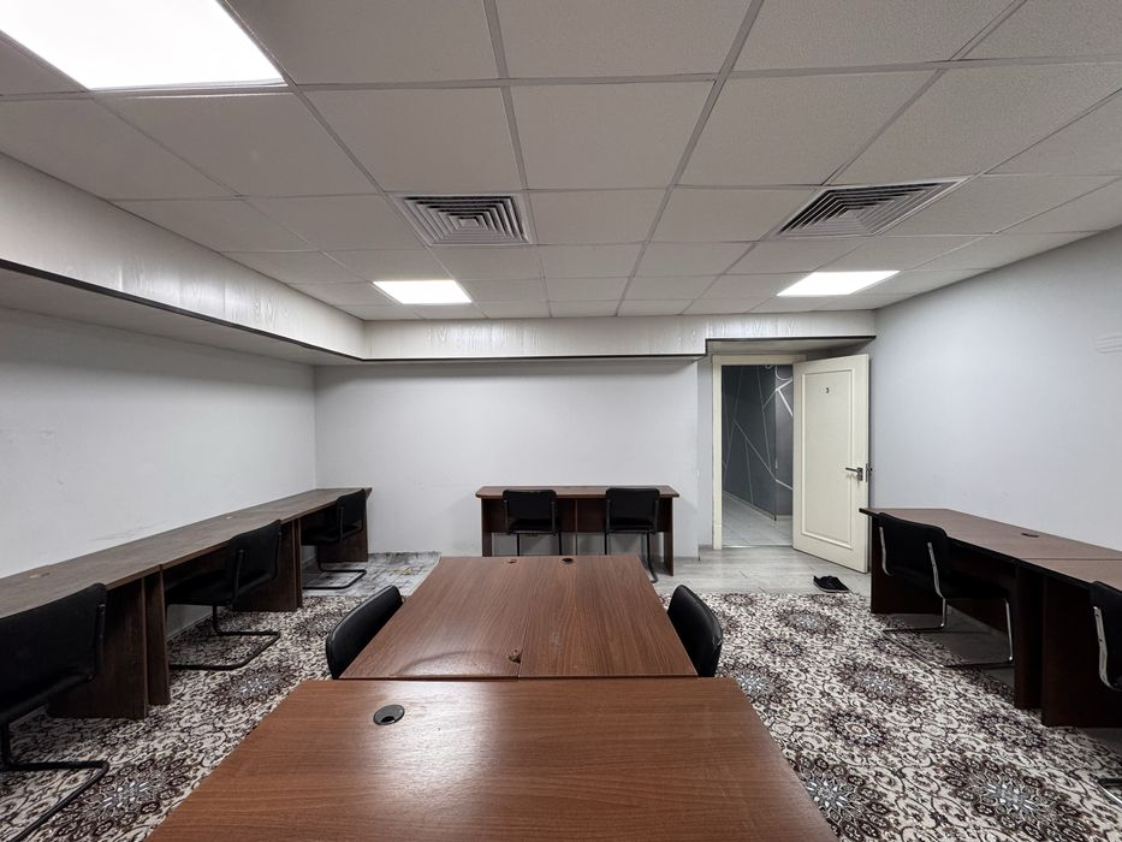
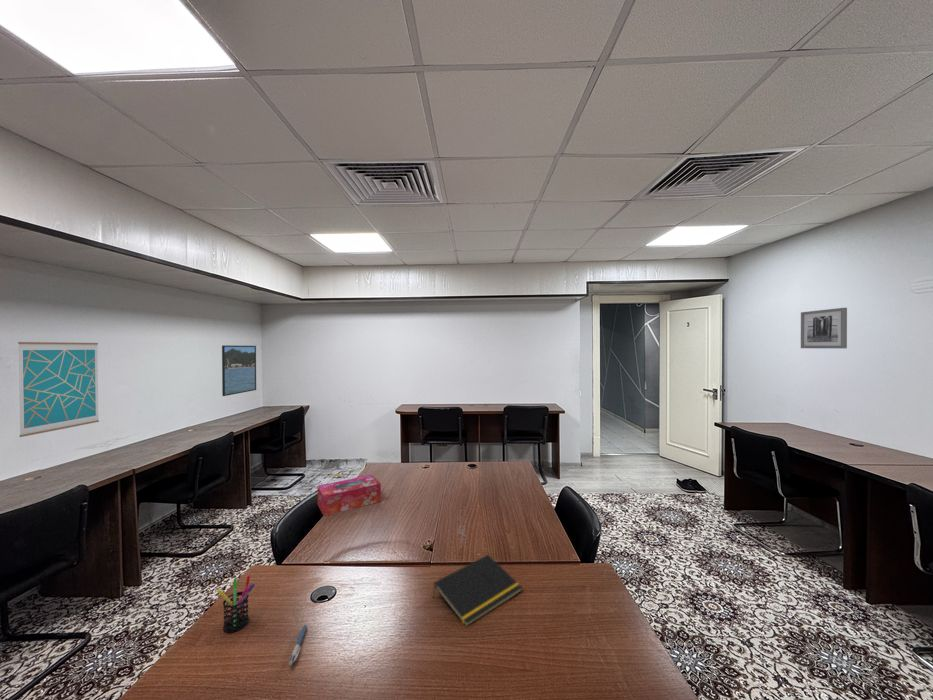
+ tissue box [317,474,382,517]
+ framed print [221,344,257,397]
+ wall art [17,341,100,438]
+ notepad [432,554,523,626]
+ wall art [800,307,848,349]
+ pen holder [216,574,255,634]
+ pen [288,623,307,666]
